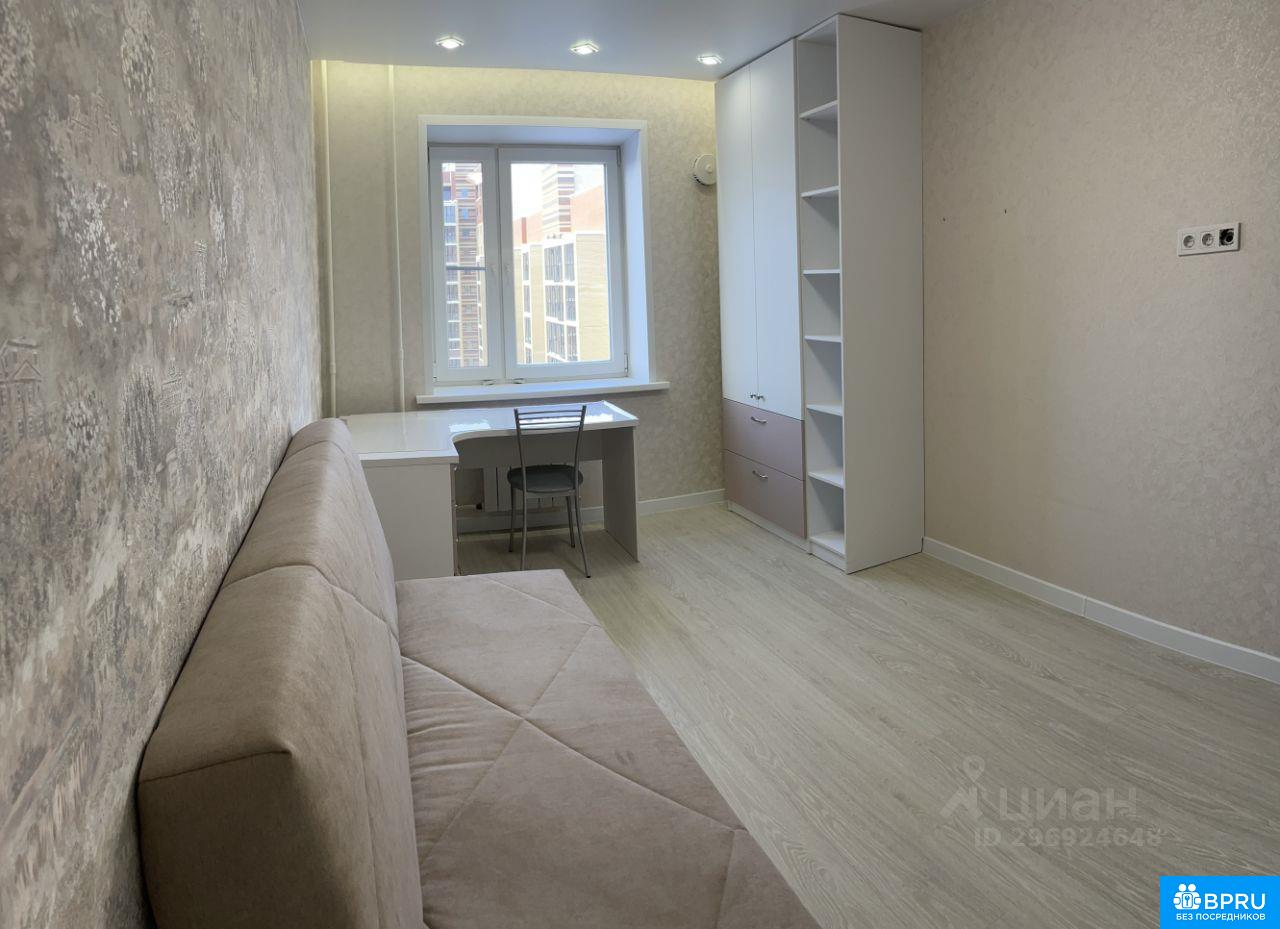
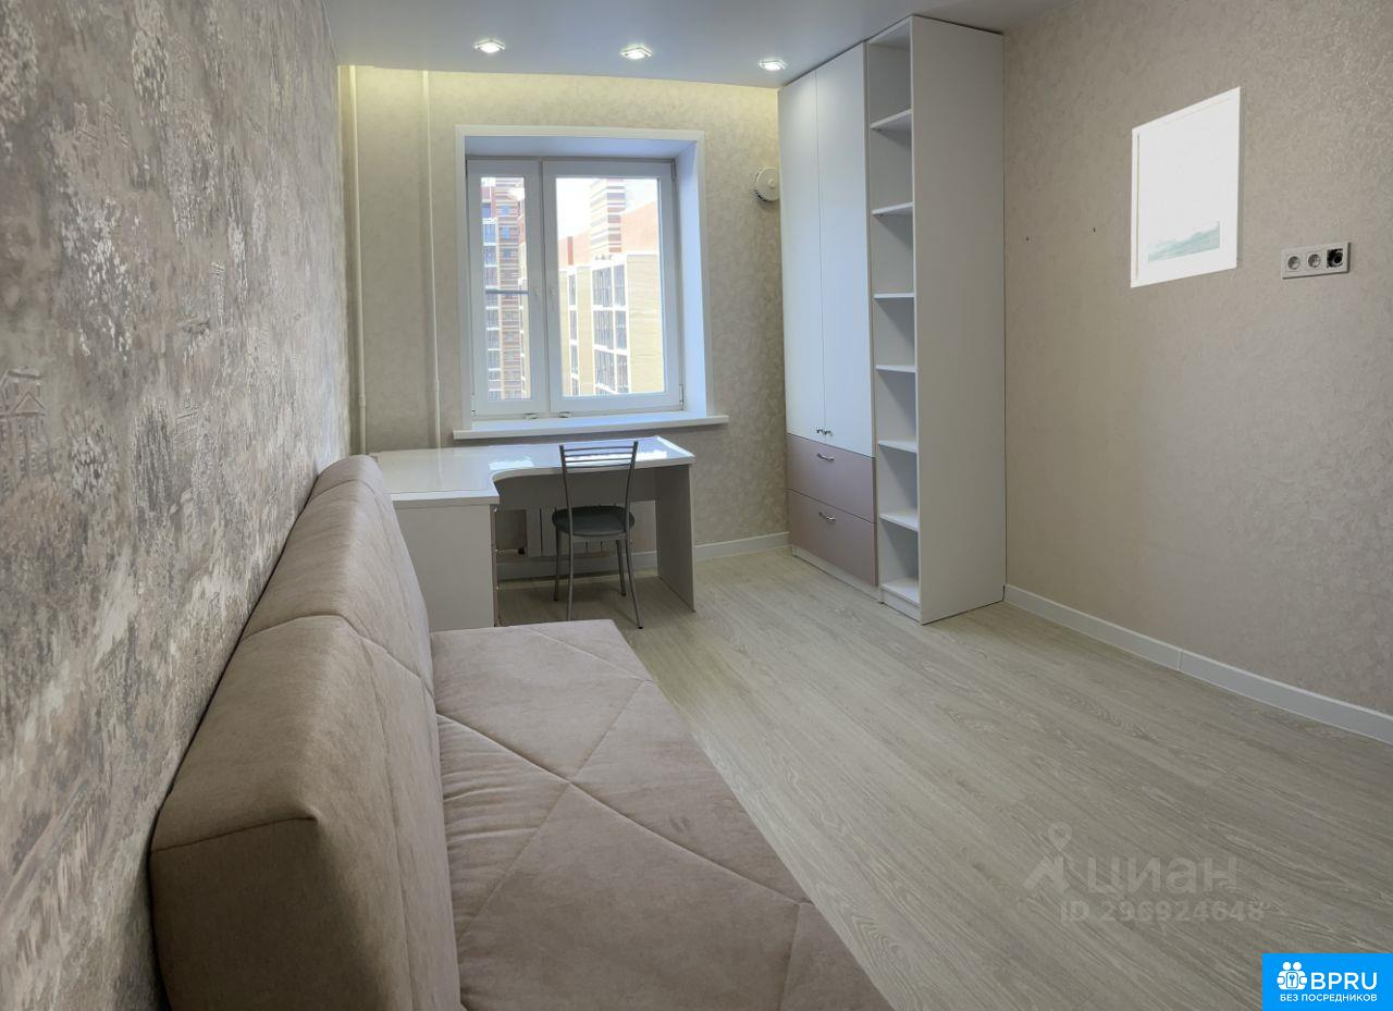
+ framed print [1130,86,1247,289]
